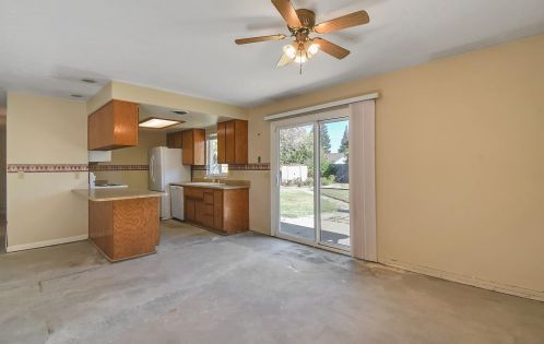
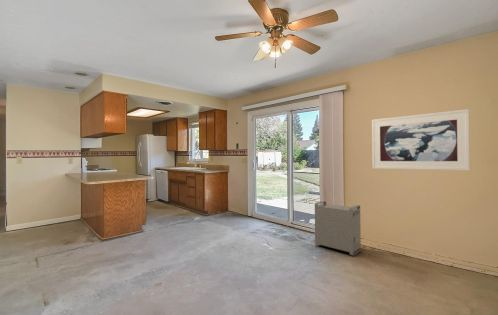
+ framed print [371,108,471,172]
+ storage bin [314,200,362,257]
